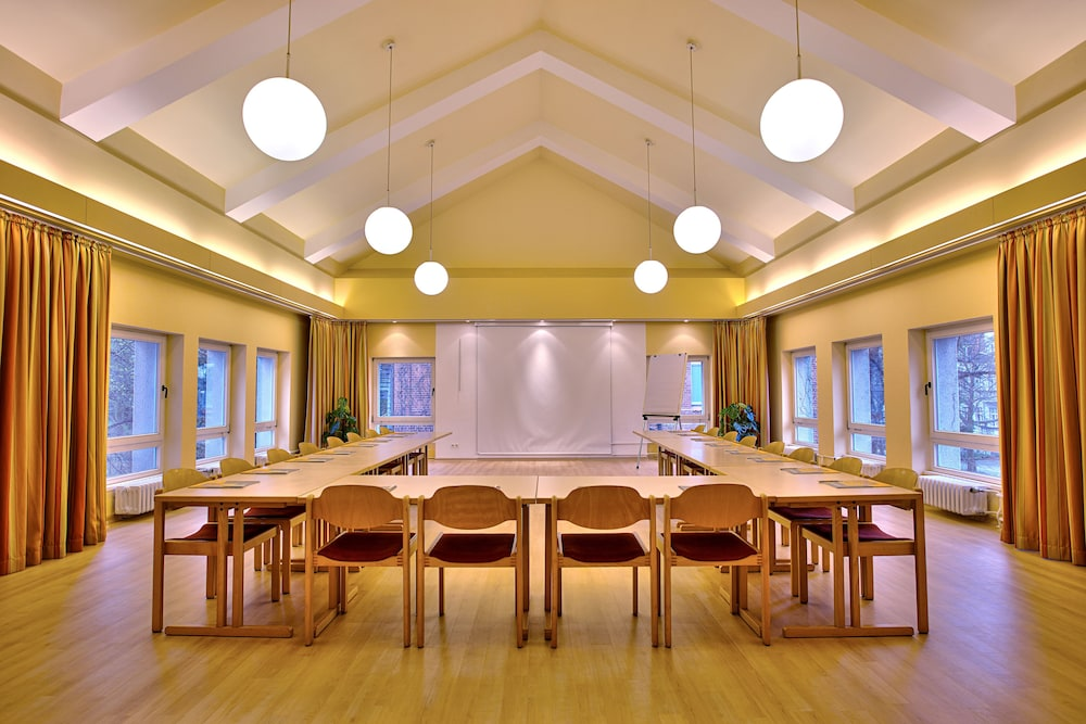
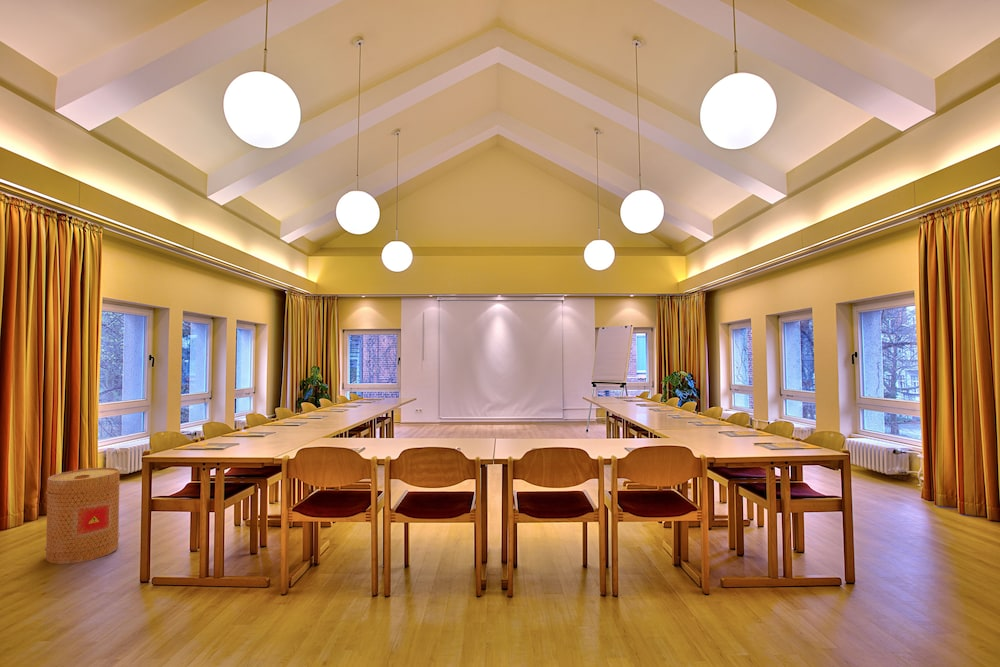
+ basket [44,467,122,565]
